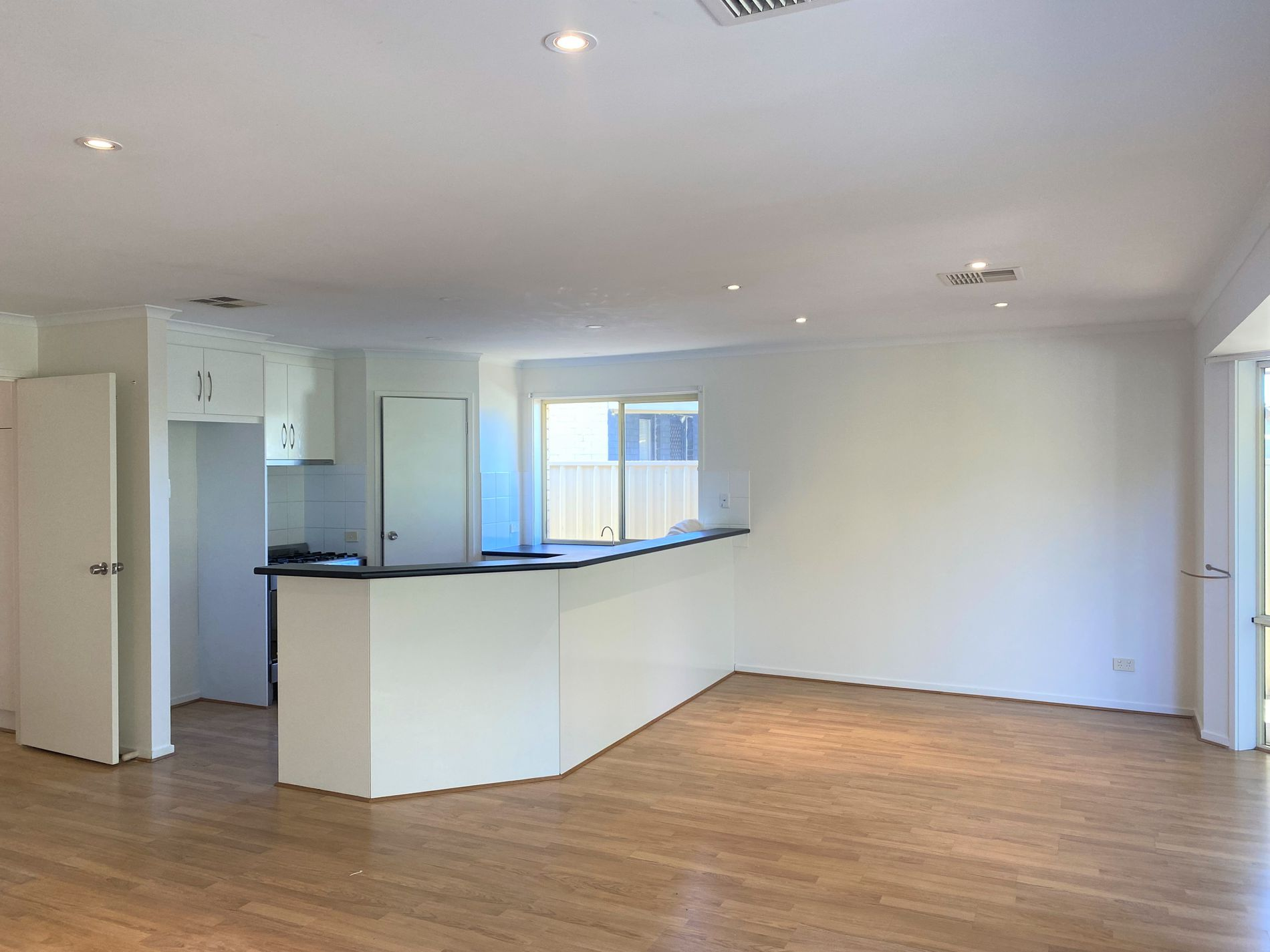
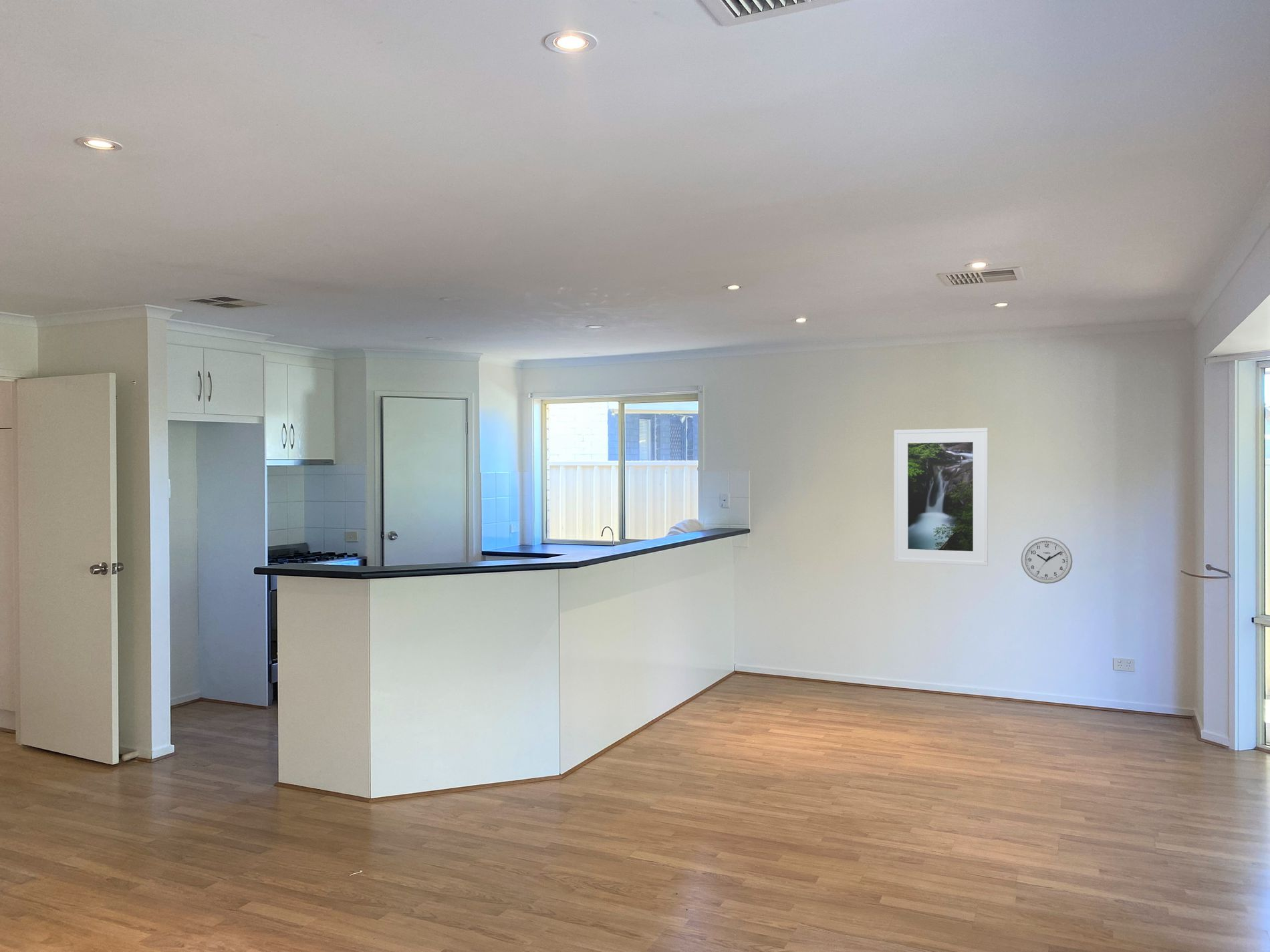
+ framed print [893,428,989,567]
+ wall clock [1020,536,1073,585]
